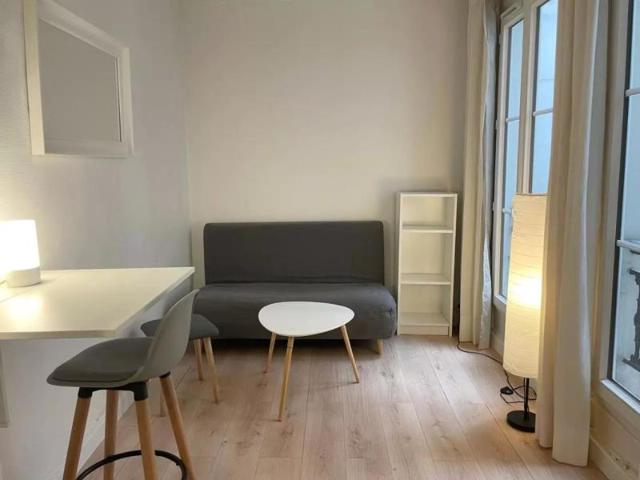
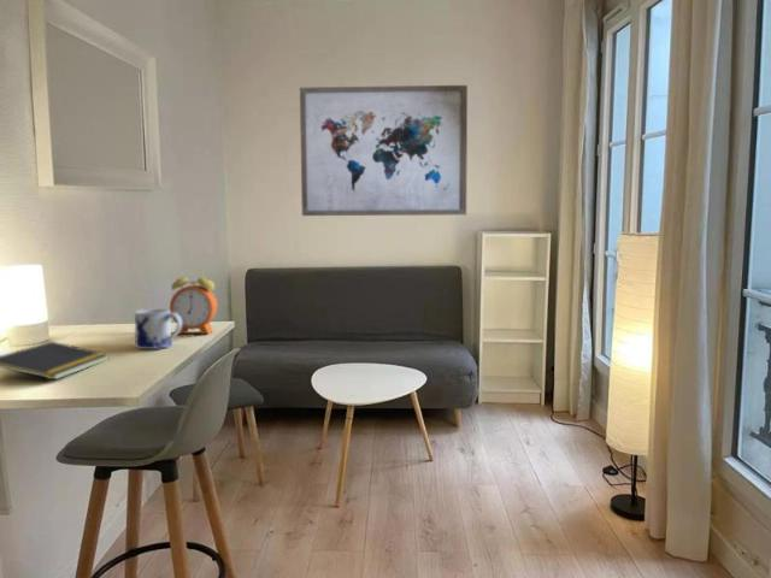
+ notepad [0,341,111,381]
+ alarm clock [169,267,219,335]
+ wall art [299,84,469,217]
+ mug [134,308,182,350]
